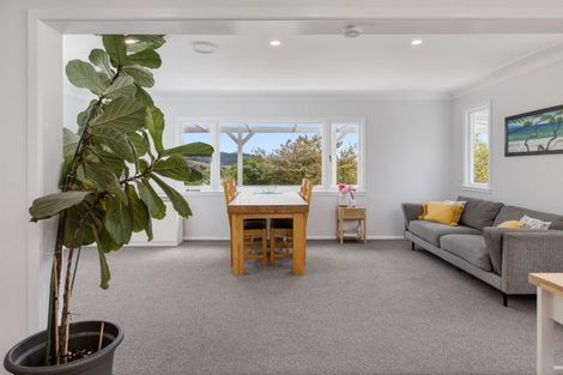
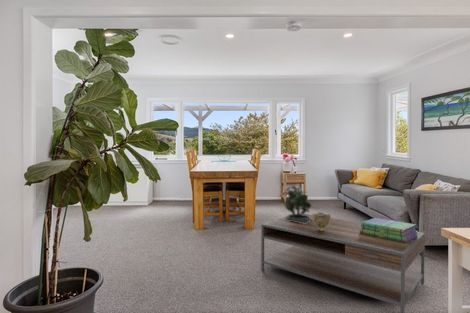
+ stack of books [360,217,419,243]
+ coffee table [260,212,426,313]
+ potted plant [282,184,312,224]
+ decorative bowl [312,212,332,231]
